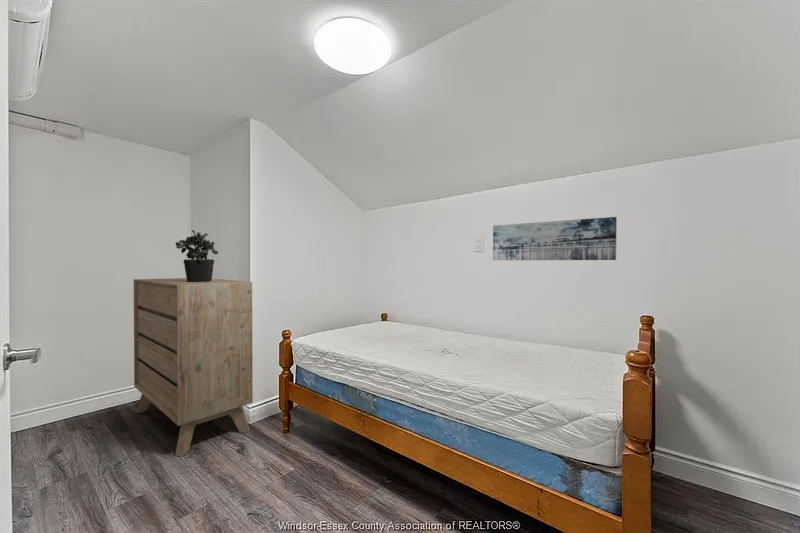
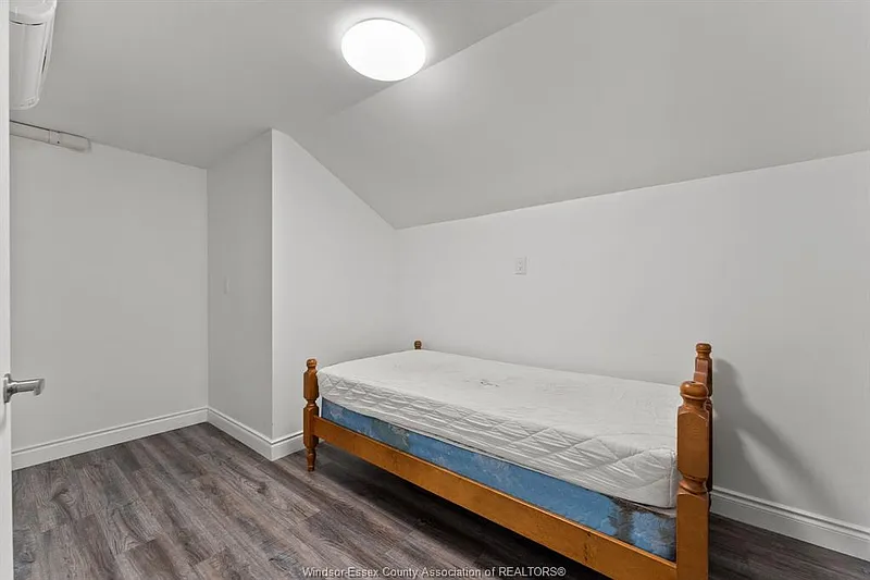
- dresser [133,277,254,458]
- wall art [492,216,618,261]
- potted plant [175,229,219,282]
